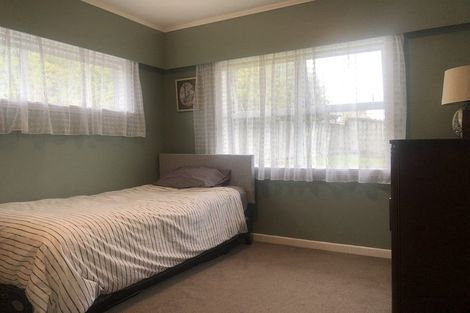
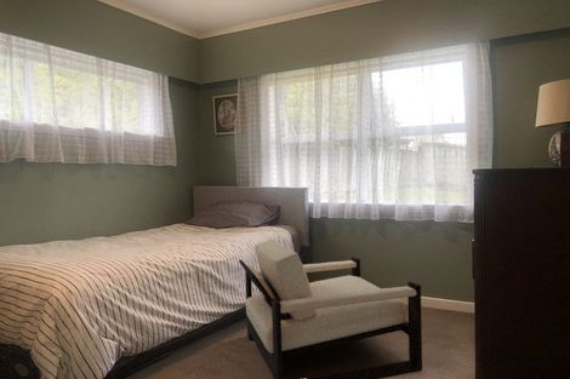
+ armchair [238,237,423,379]
